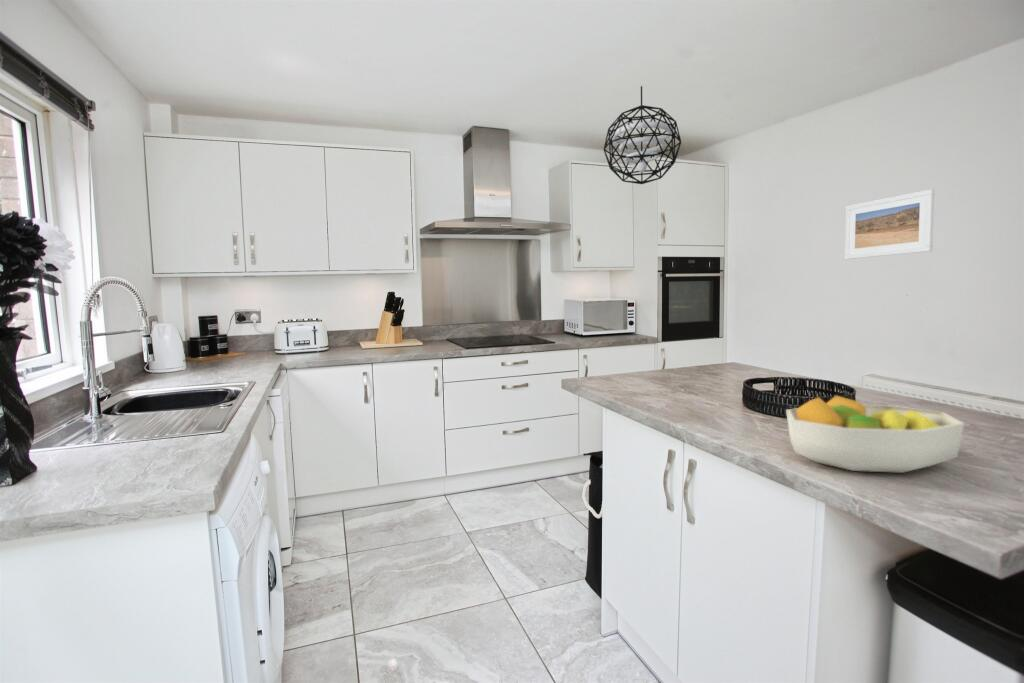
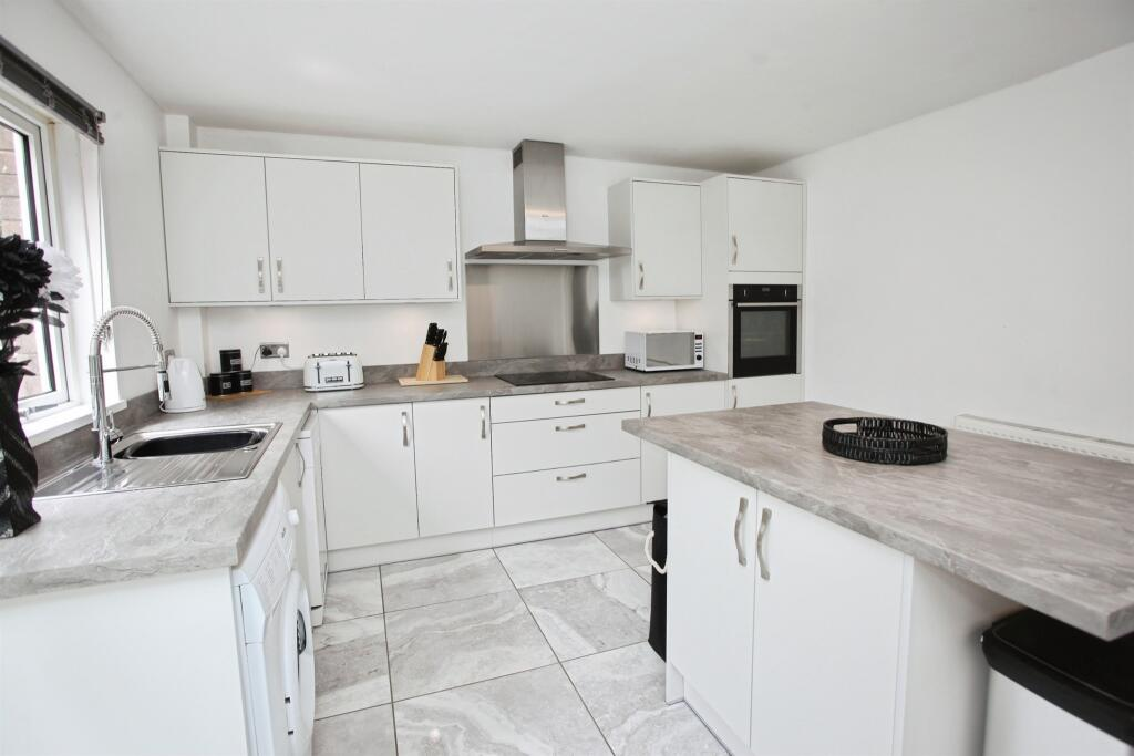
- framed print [844,188,935,260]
- pendant light [603,85,682,185]
- fruit bowl [785,394,966,474]
